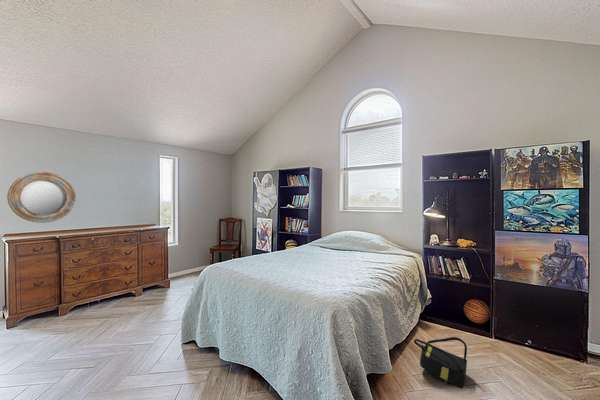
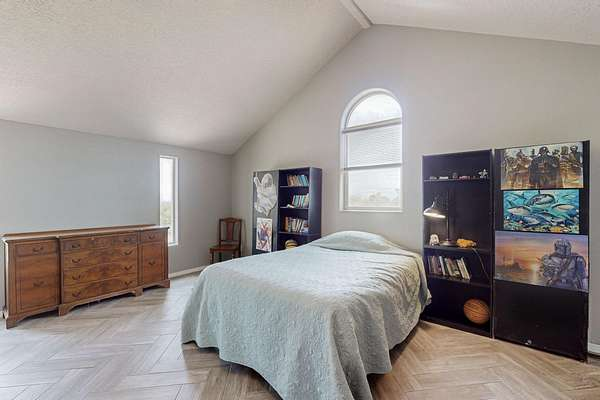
- home mirror [6,171,77,224]
- backpack [413,336,468,389]
